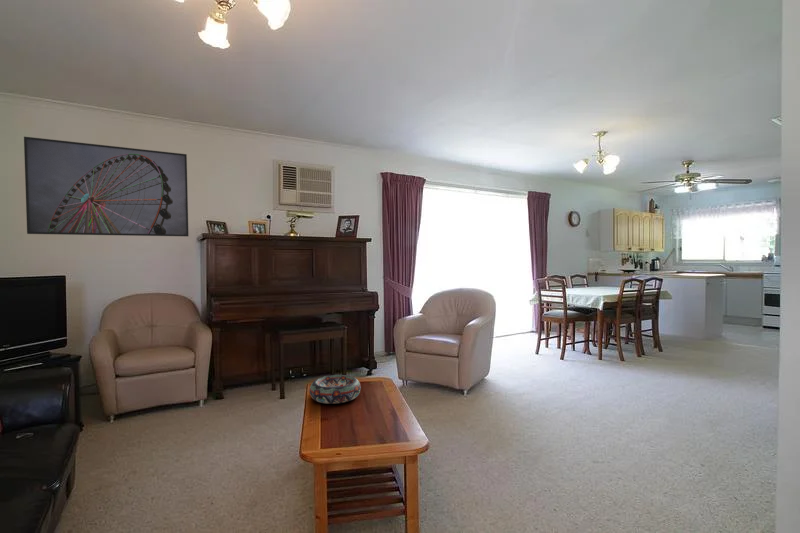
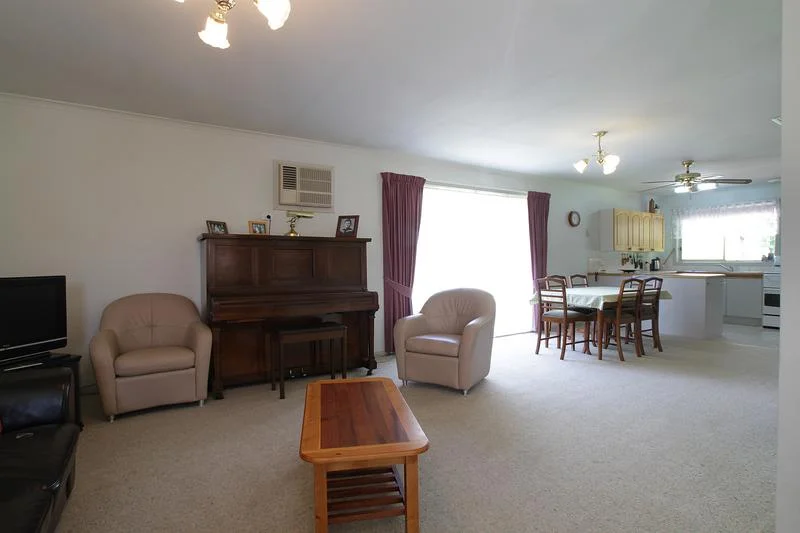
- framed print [23,136,190,237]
- decorative bowl [309,374,362,405]
